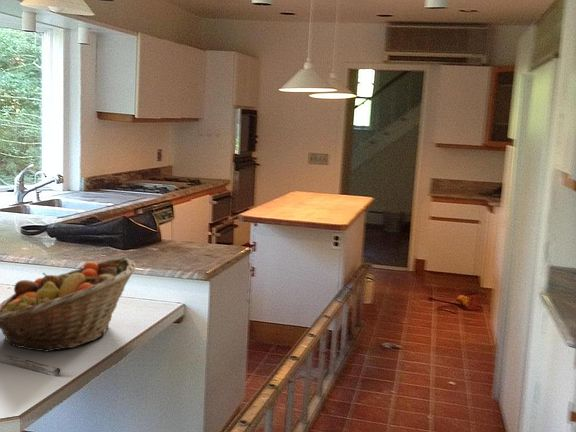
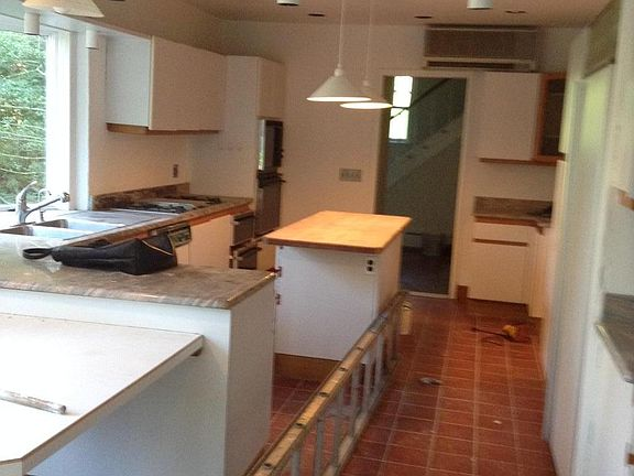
- fruit basket [0,257,137,353]
